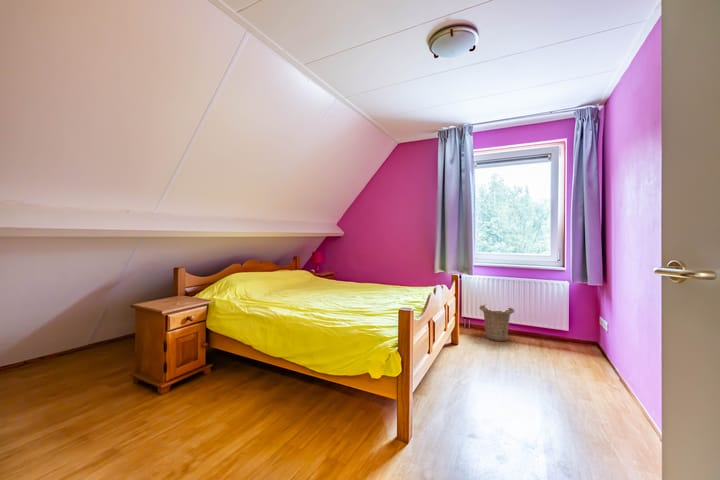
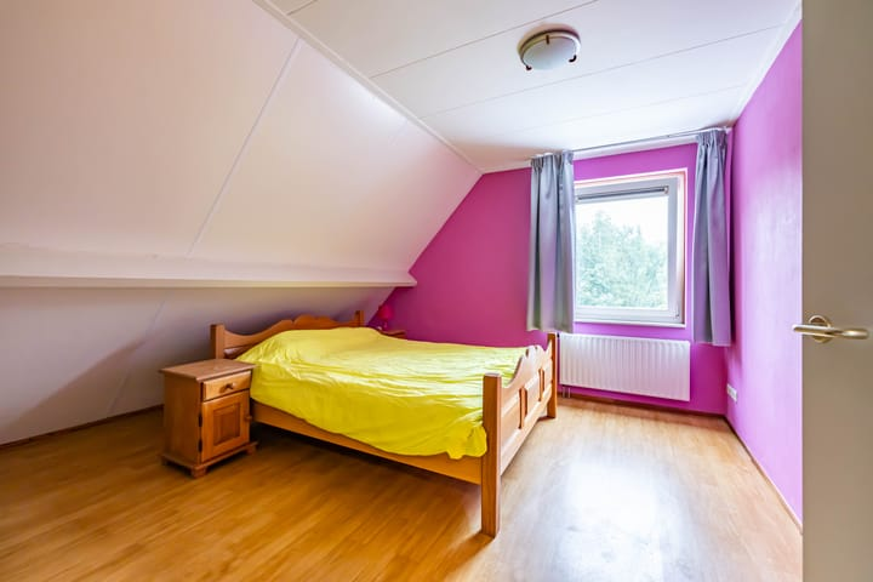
- basket [478,304,515,342]
